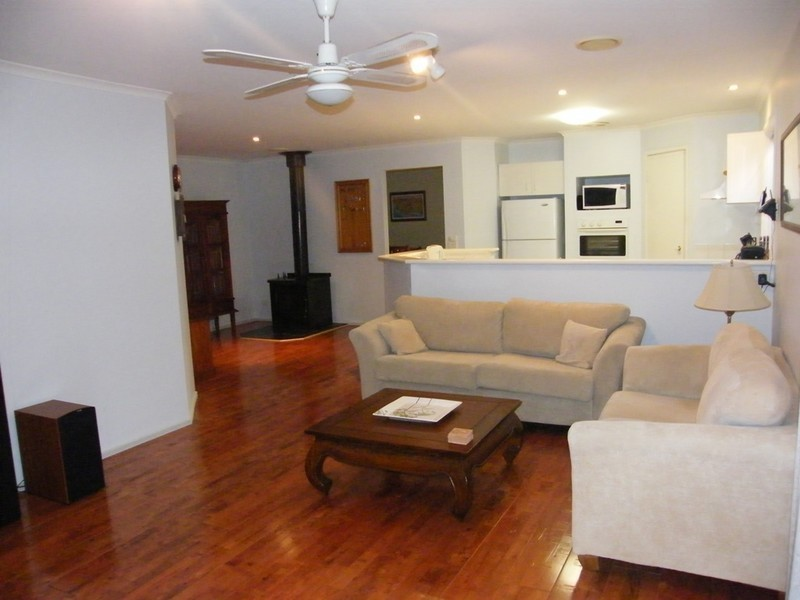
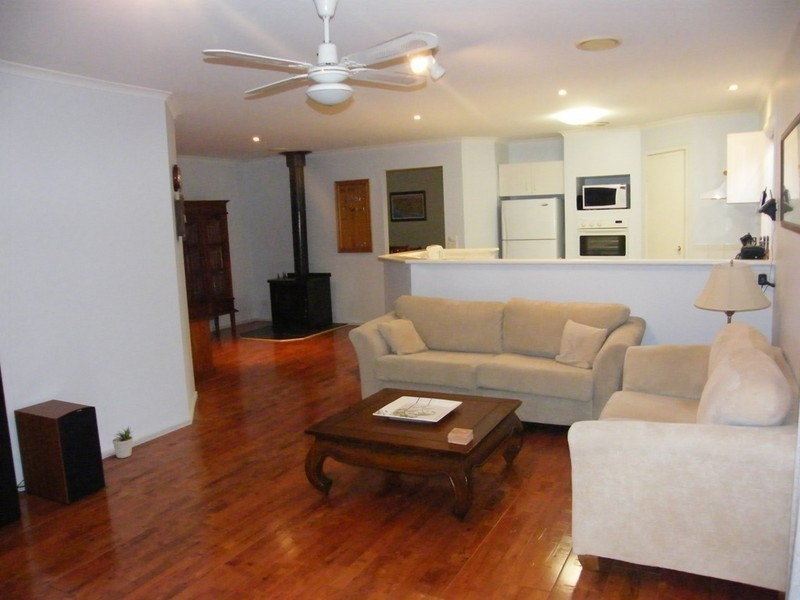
+ potted plant [111,426,134,459]
